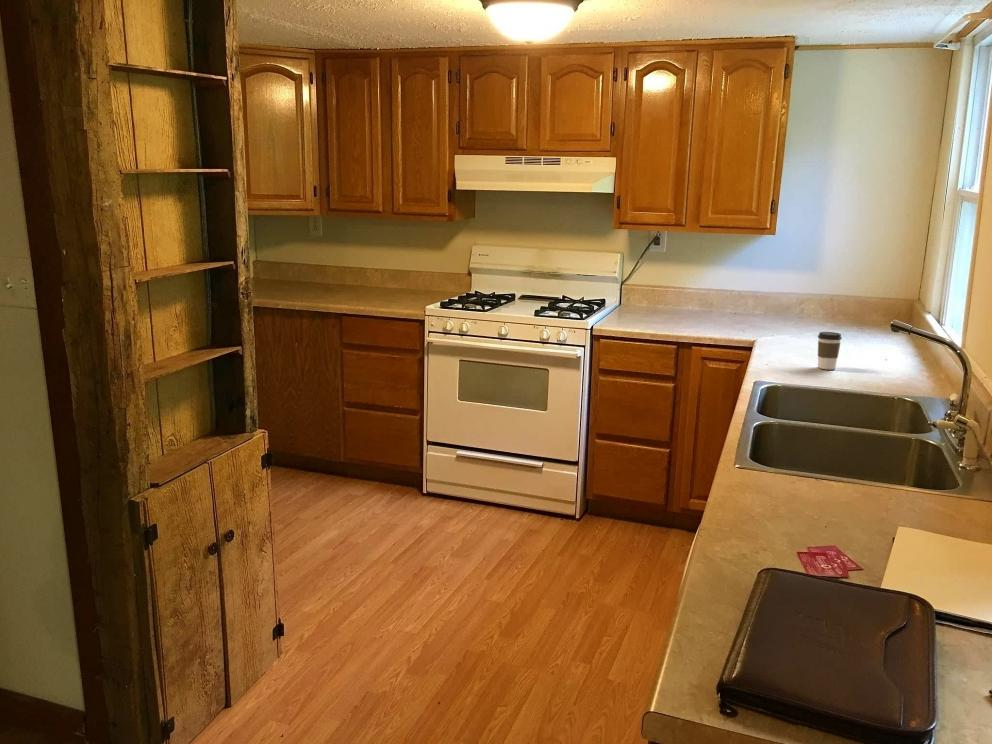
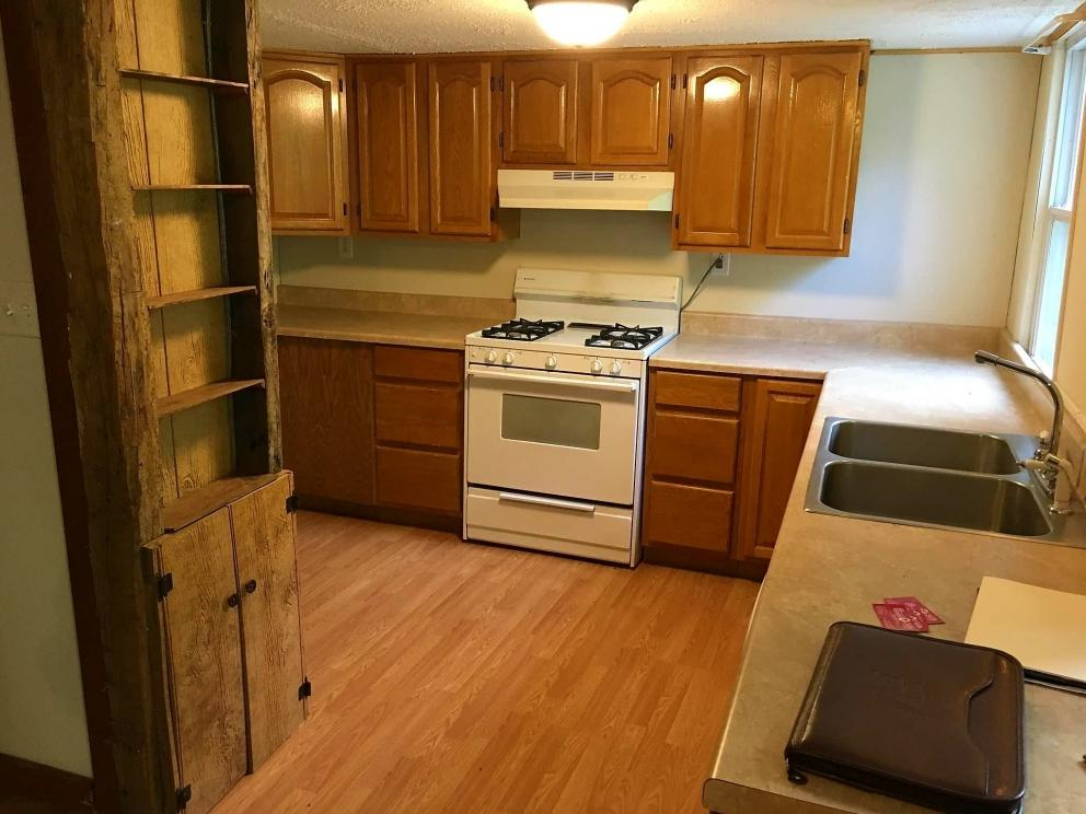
- coffee cup [817,331,843,371]
